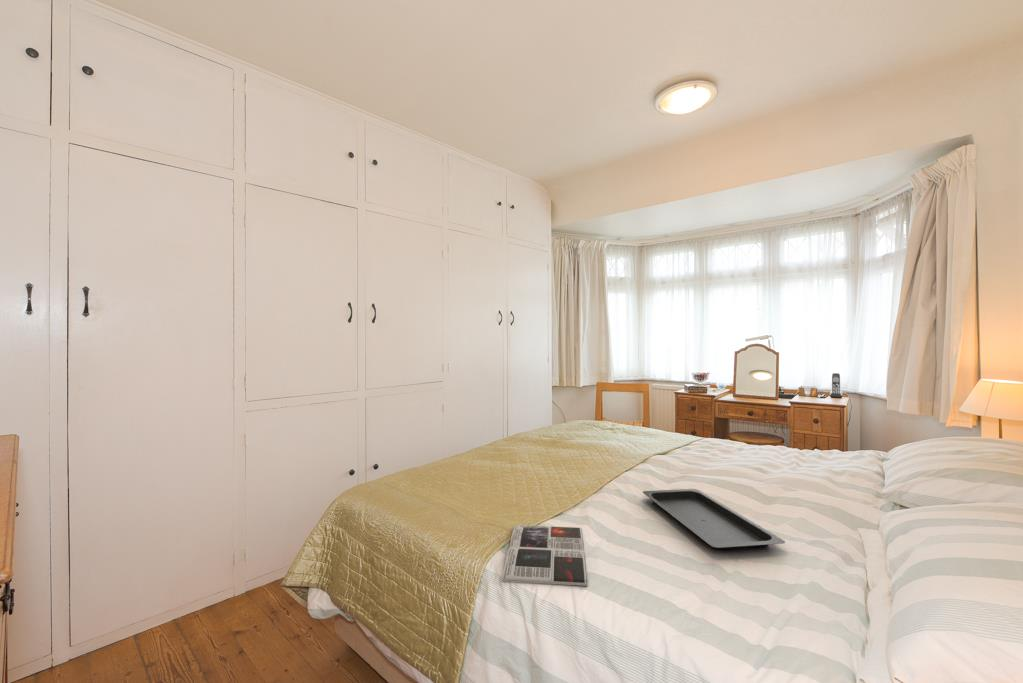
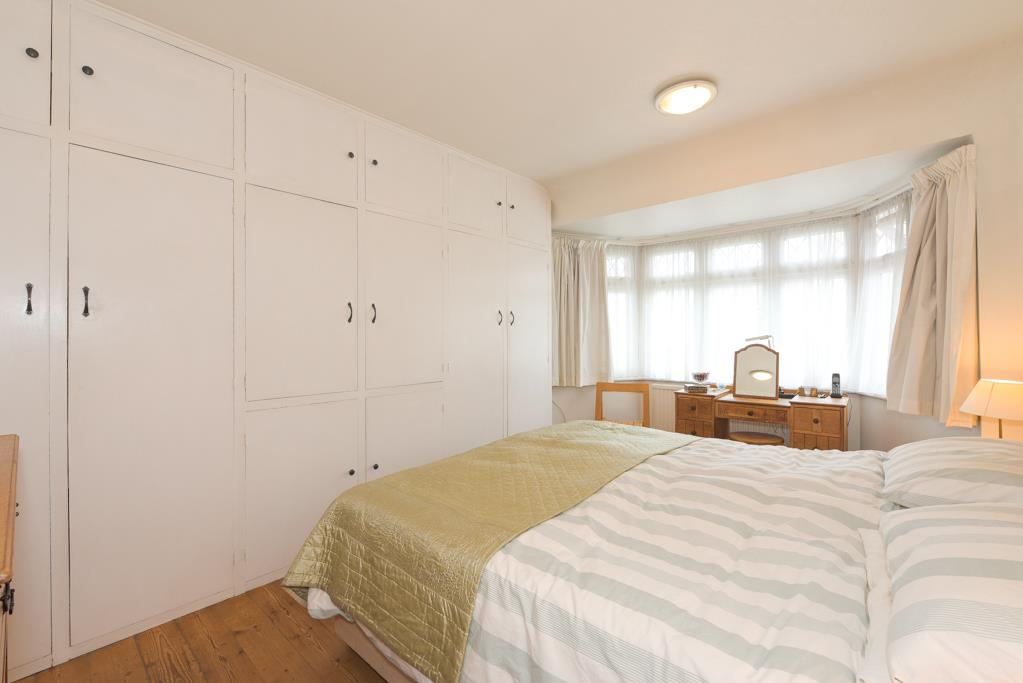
- magazine [501,524,589,587]
- serving tray [642,488,786,551]
